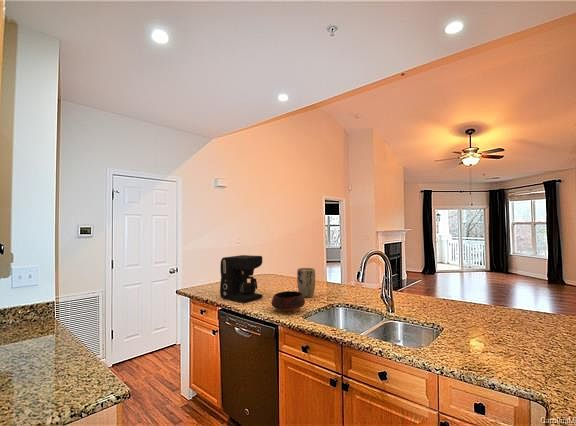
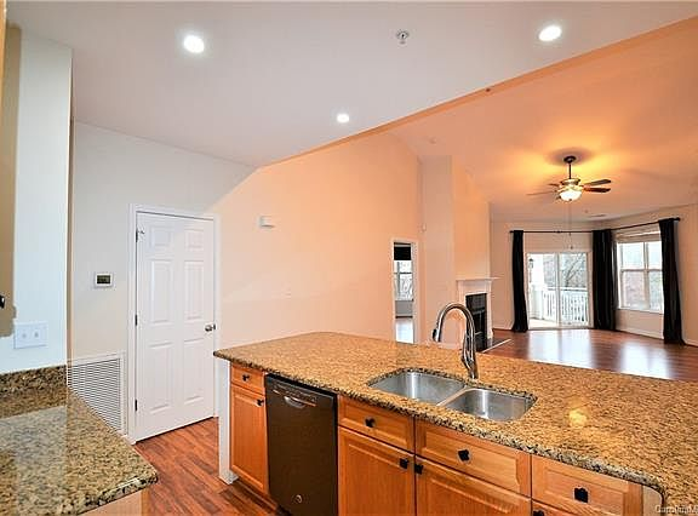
- bowl [270,290,306,312]
- plant pot [296,267,316,299]
- coffee maker [219,254,264,304]
